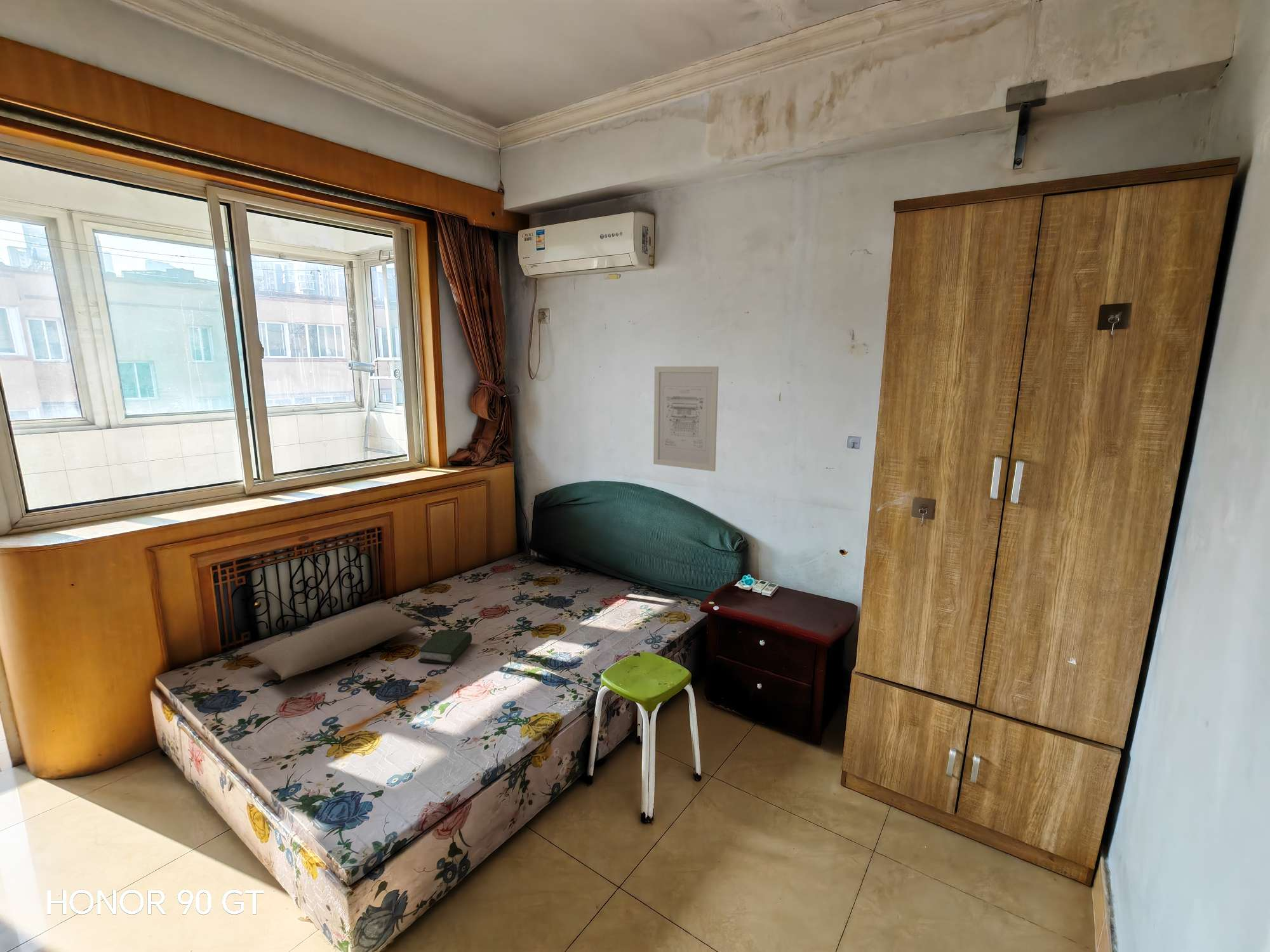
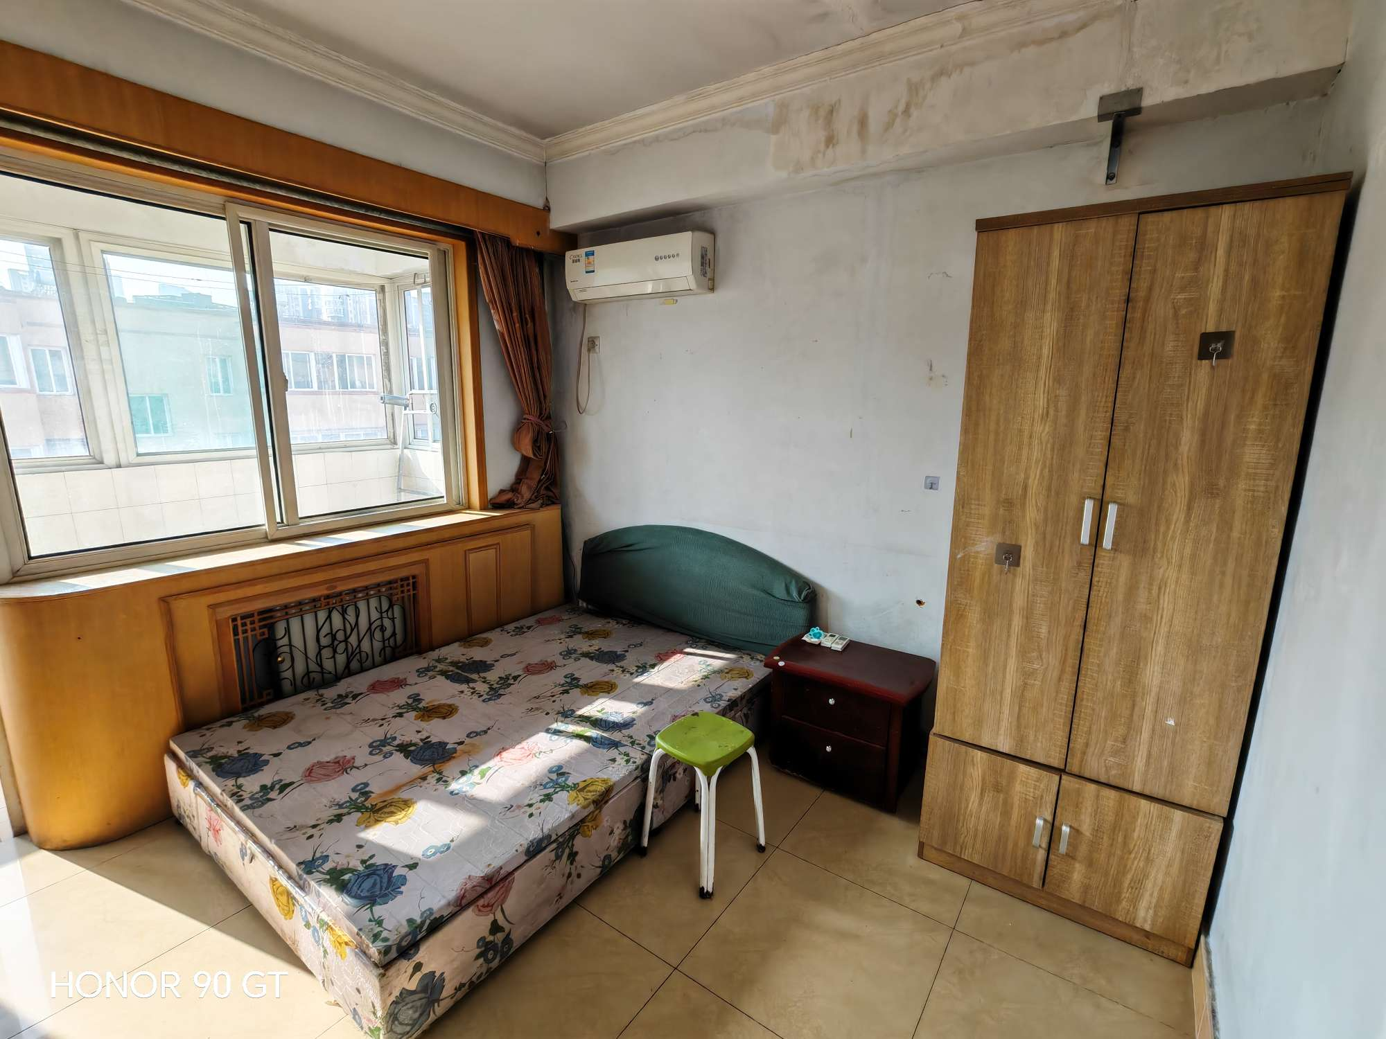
- pillow [247,607,425,681]
- wall art [653,366,719,472]
- book [418,629,472,665]
